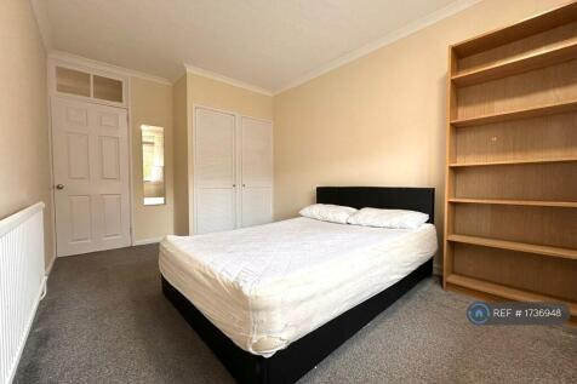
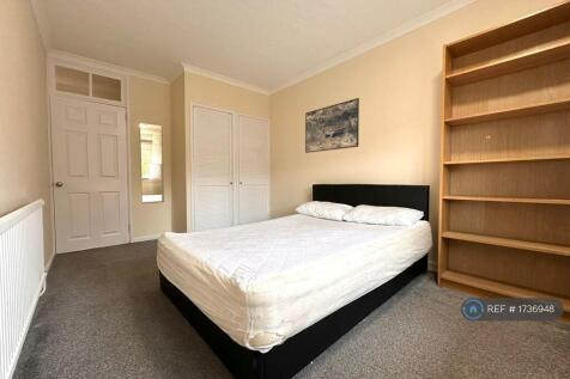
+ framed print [304,97,360,154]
